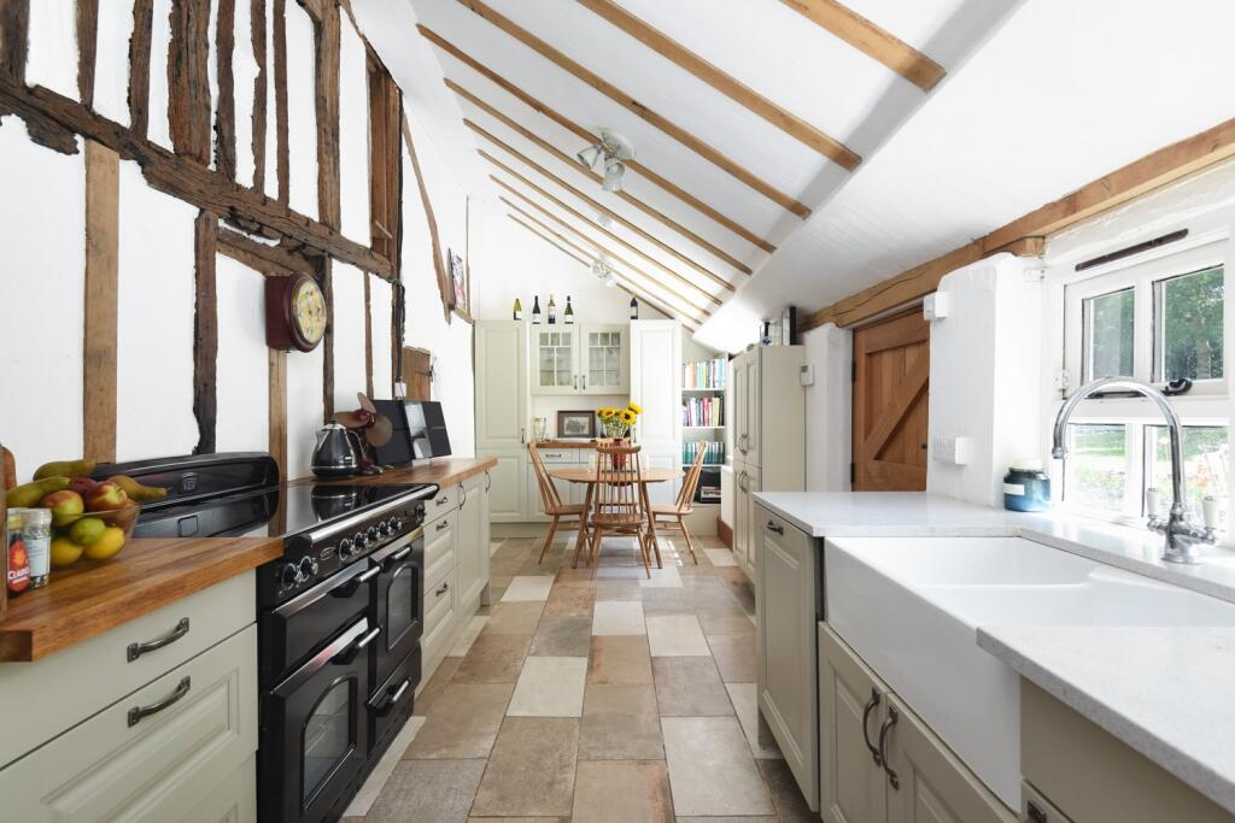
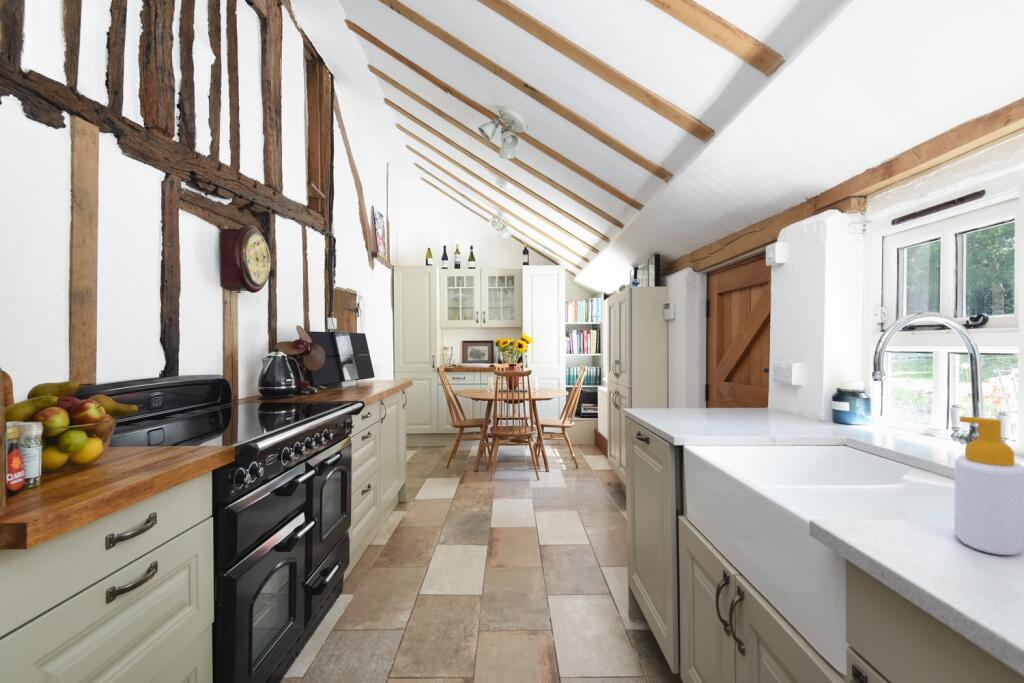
+ soap bottle [953,415,1024,556]
